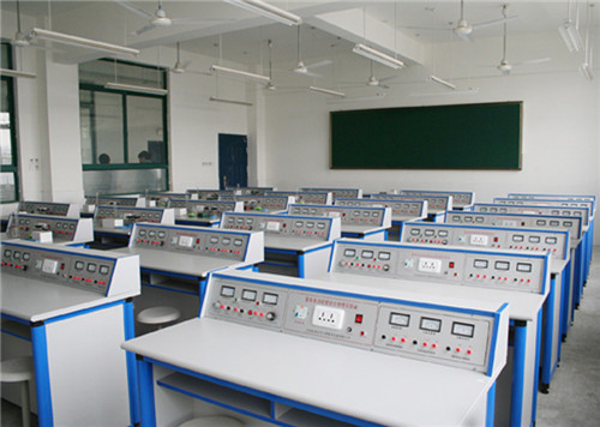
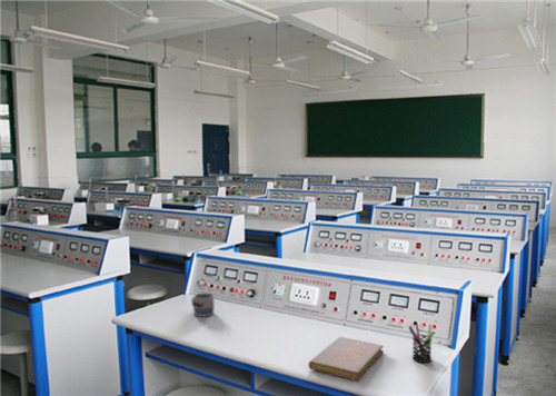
+ pen holder [407,323,436,364]
+ mug [190,293,216,317]
+ notebook [308,336,385,382]
